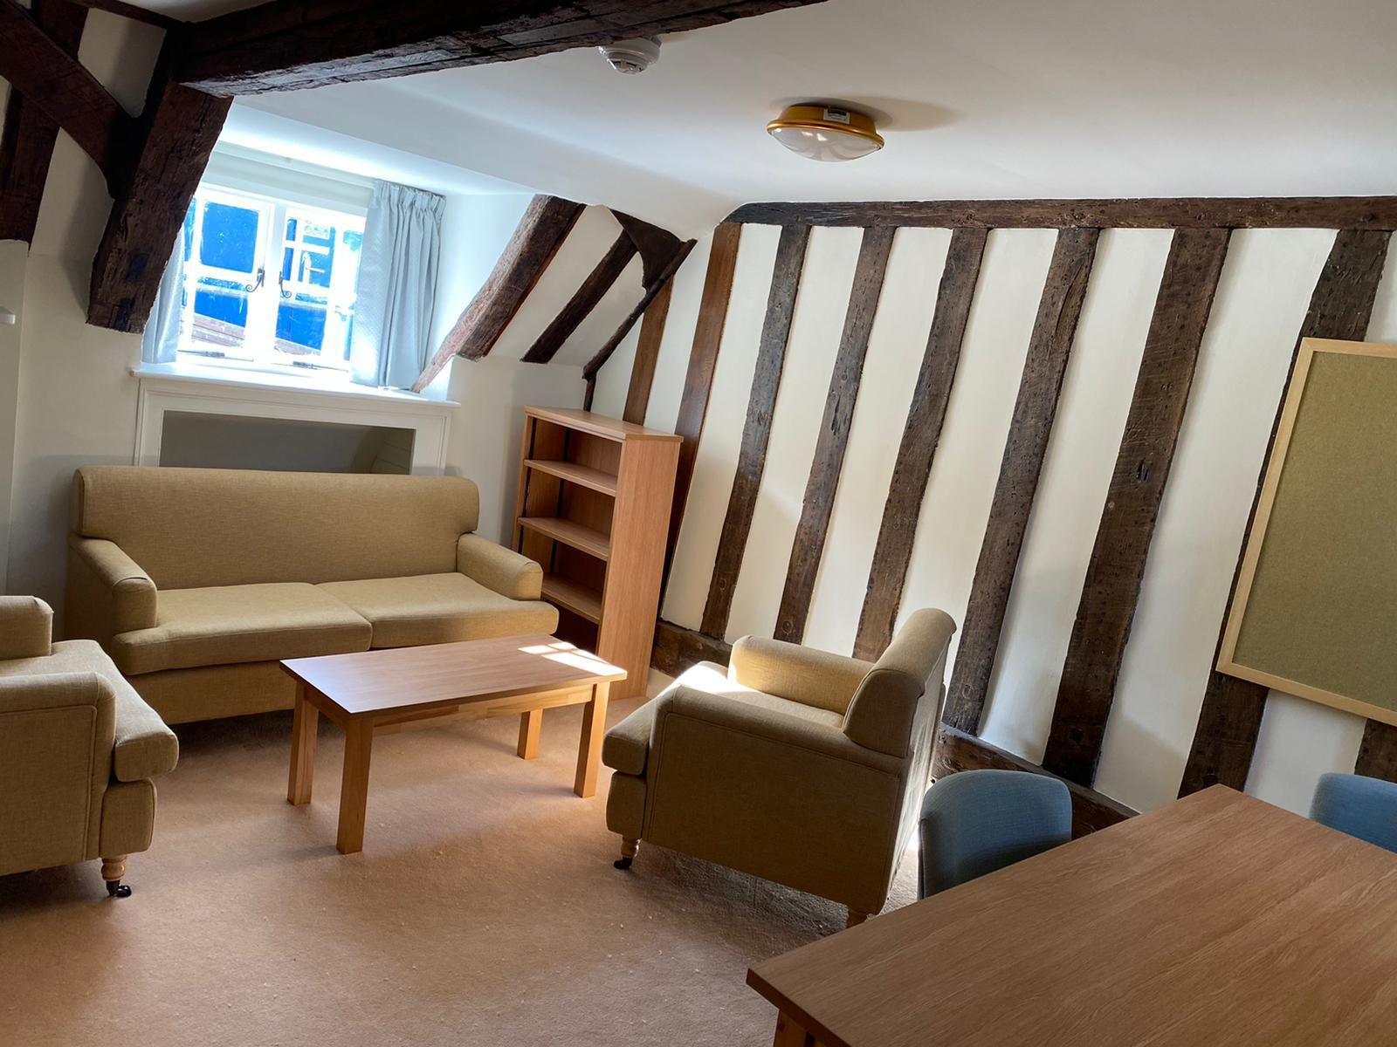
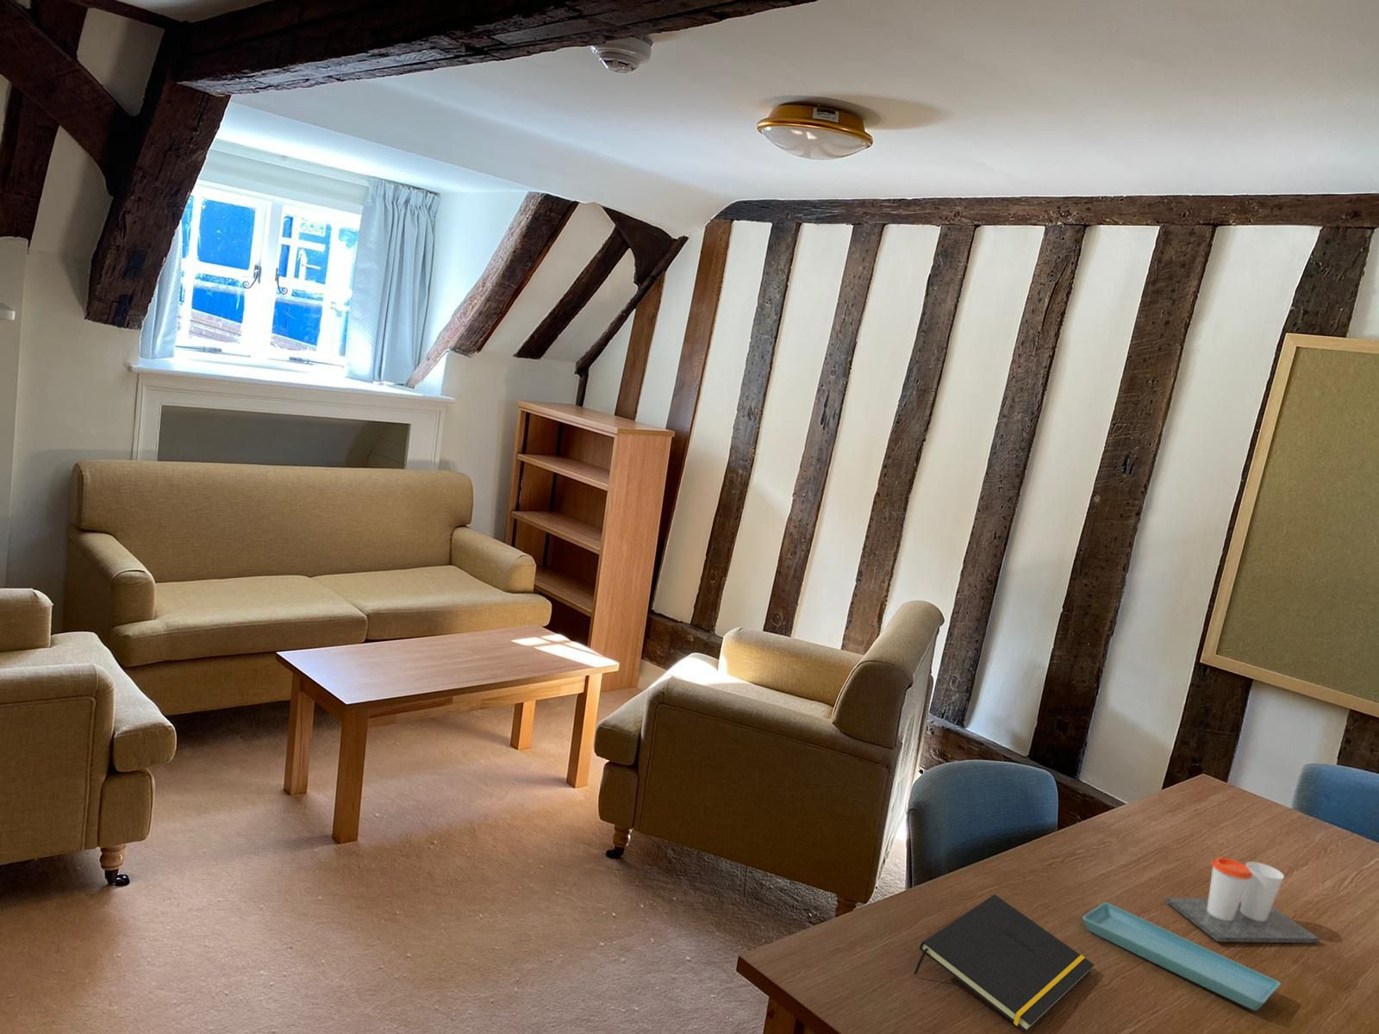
+ saucer [1081,901,1281,1011]
+ cup [1165,857,1320,944]
+ notepad [913,894,1095,1033]
